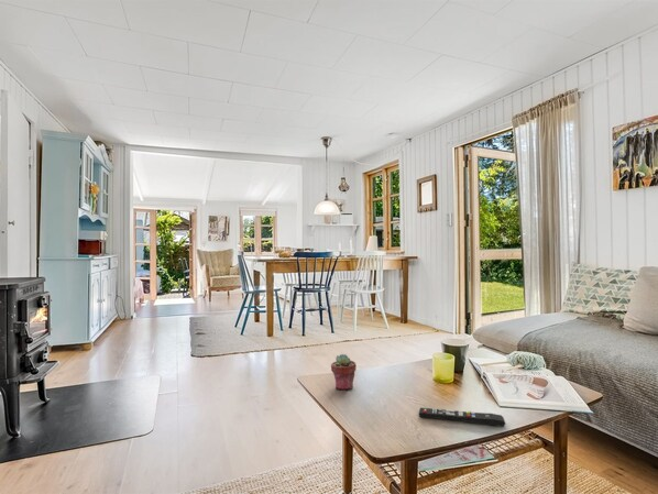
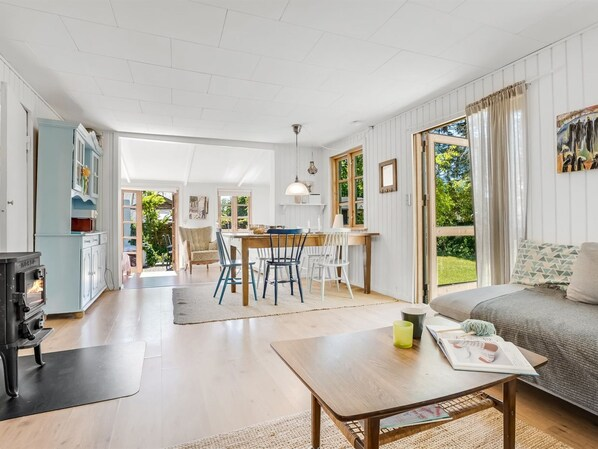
- remote control [418,406,506,428]
- potted succulent [330,353,358,391]
